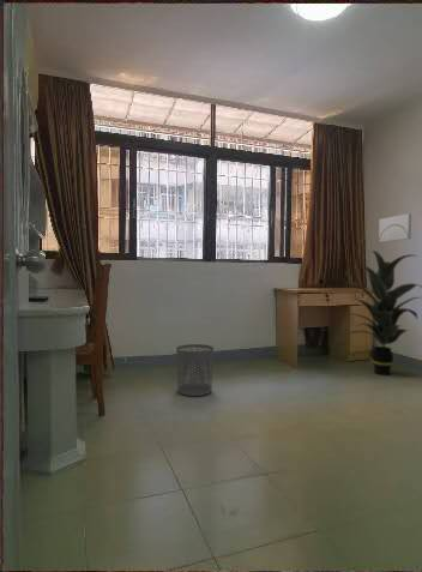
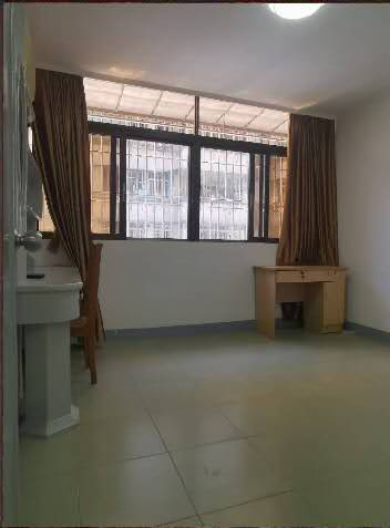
- waste bin [175,343,215,397]
- wall art [378,212,412,243]
- indoor plant [342,249,422,377]
